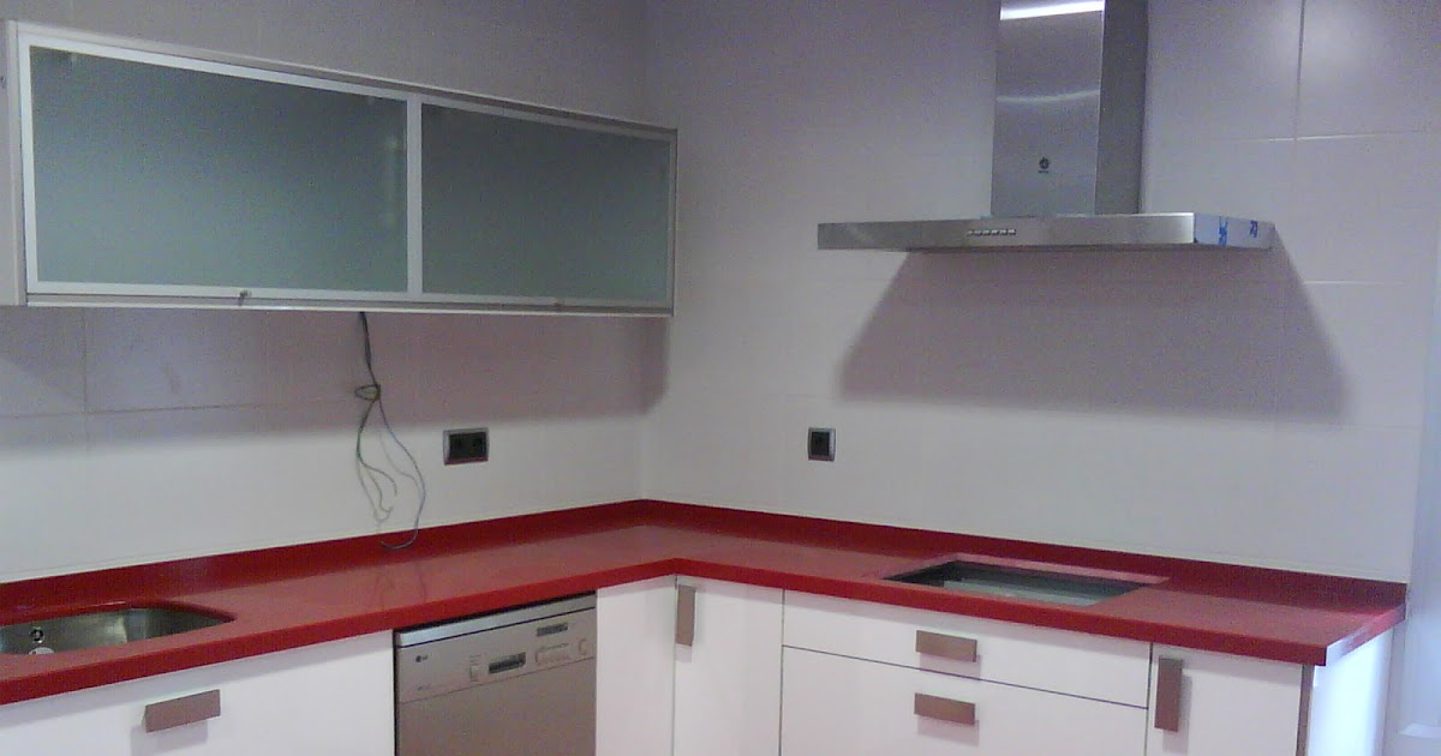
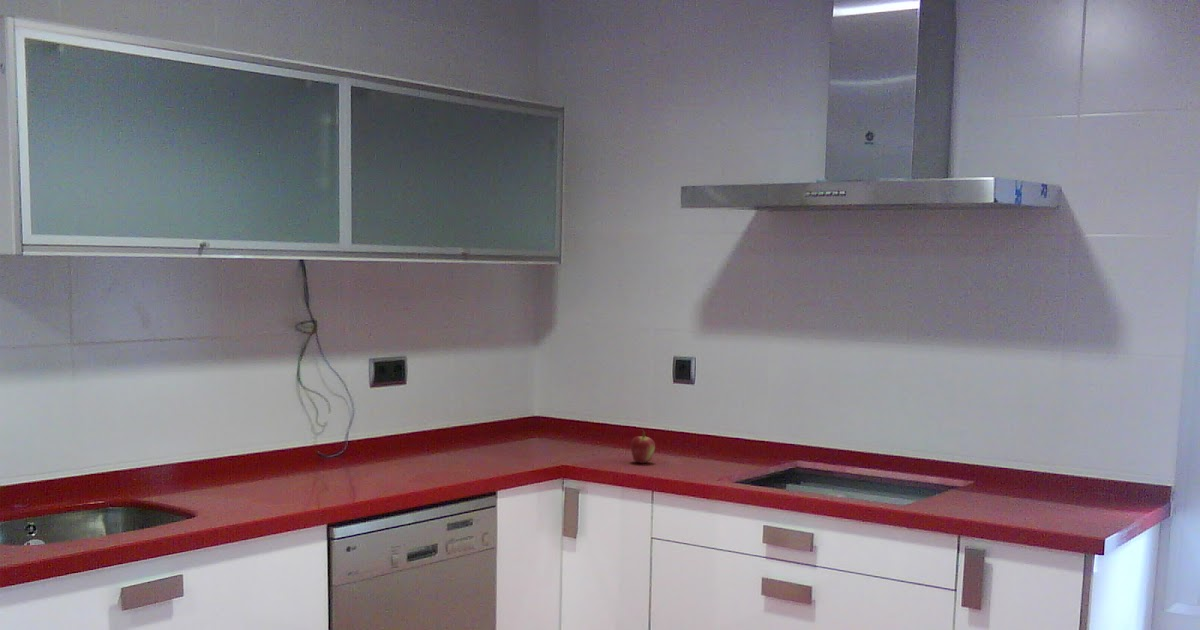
+ fruit [630,428,656,464]
